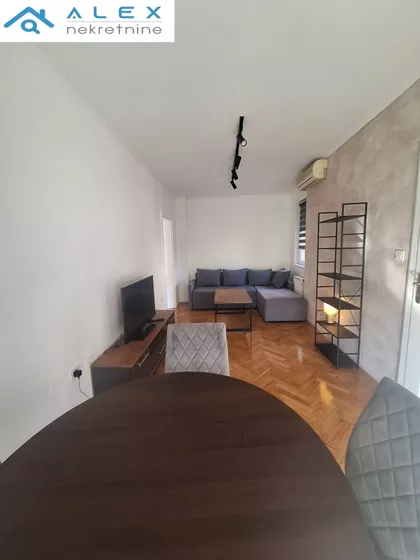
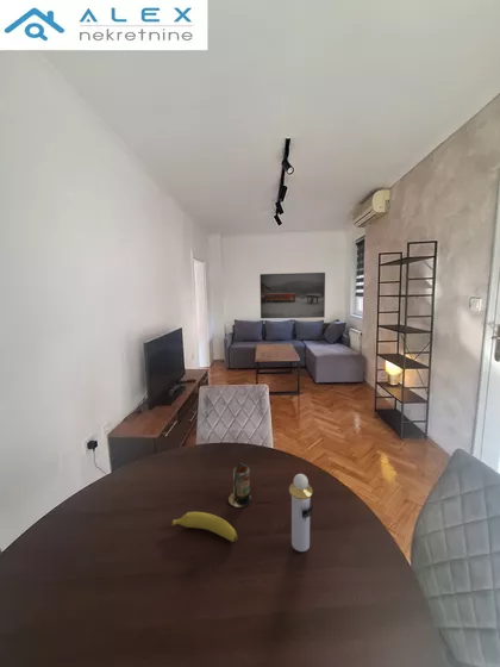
+ perfume bottle [288,473,314,553]
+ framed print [258,272,326,319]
+ fruit [169,511,238,543]
+ can [227,461,252,509]
